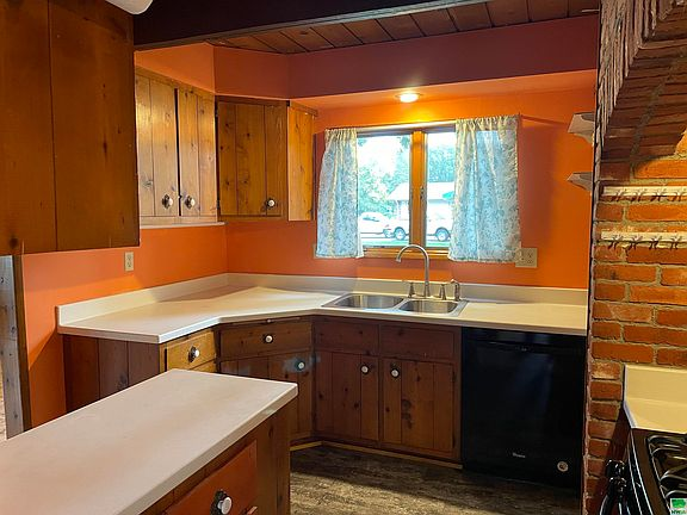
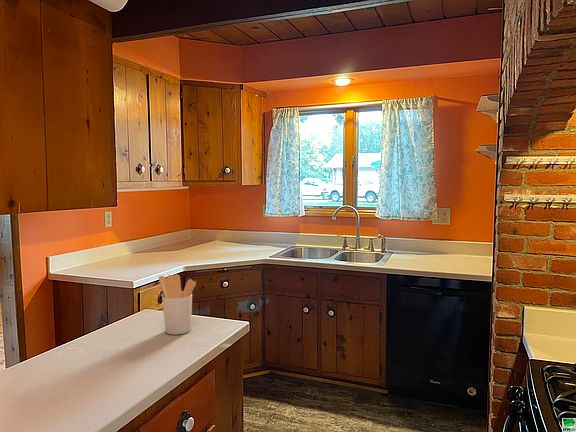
+ utensil holder [158,274,197,336]
